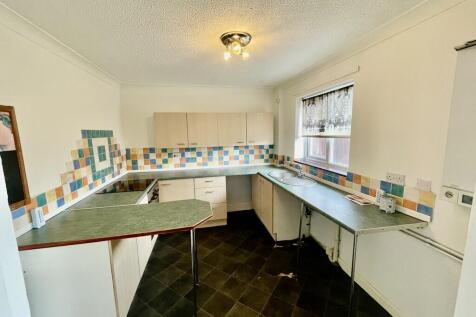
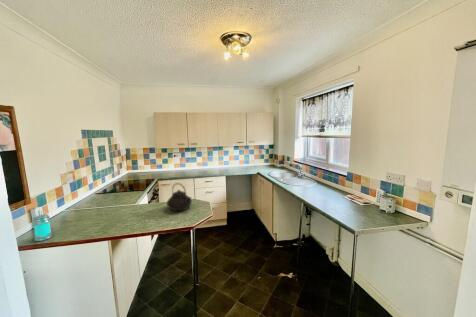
+ teapot [166,182,193,212]
+ jar [31,213,53,242]
